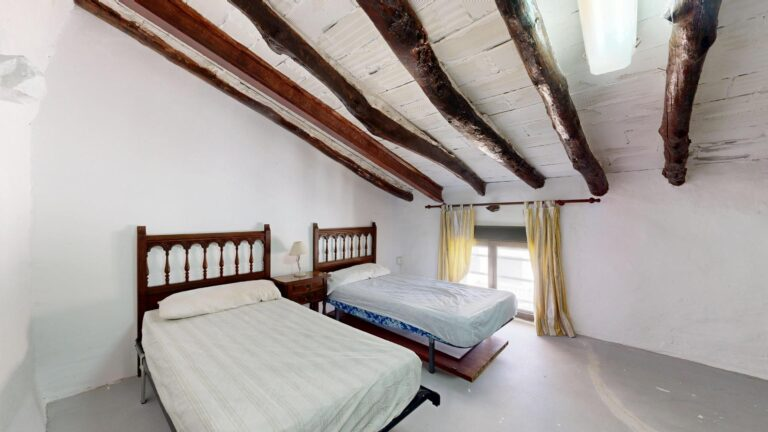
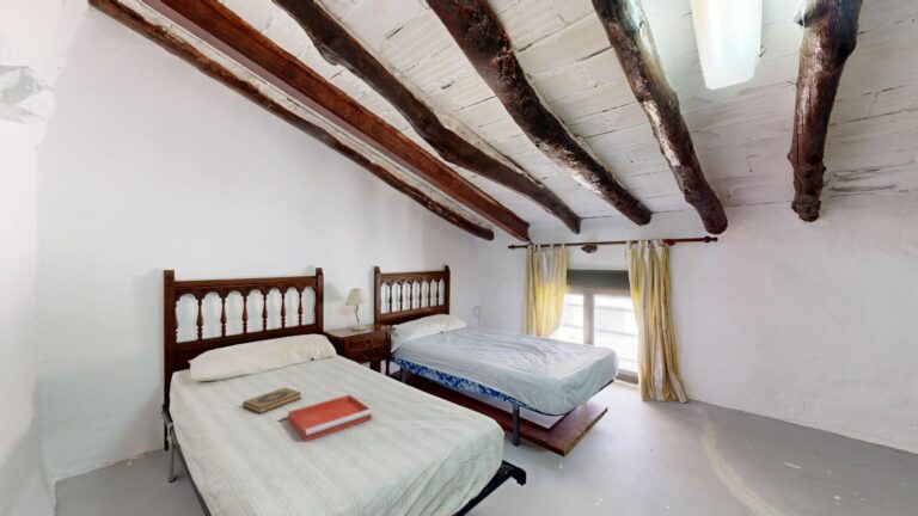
+ hardback book [241,387,302,414]
+ tray [287,393,373,443]
